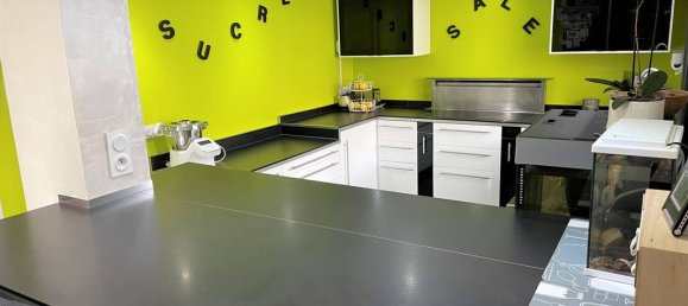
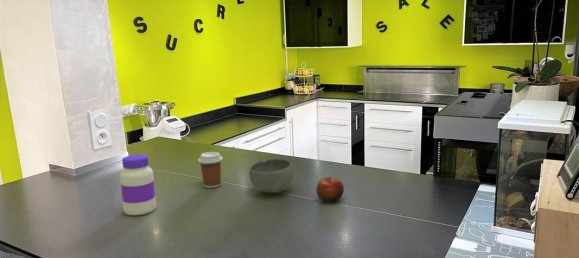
+ jar [119,154,157,216]
+ apple [316,176,345,203]
+ coffee cup [197,151,224,189]
+ bowl [248,158,295,194]
